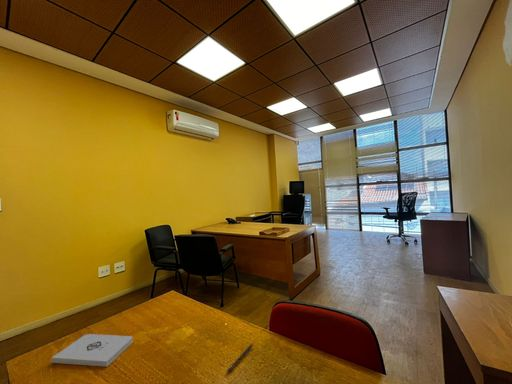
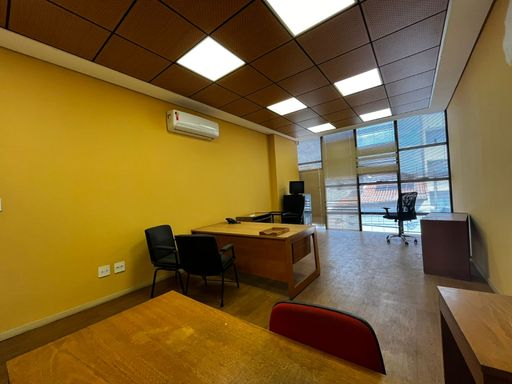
- notepad [51,333,133,368]
- pen [225,343,254,375]
